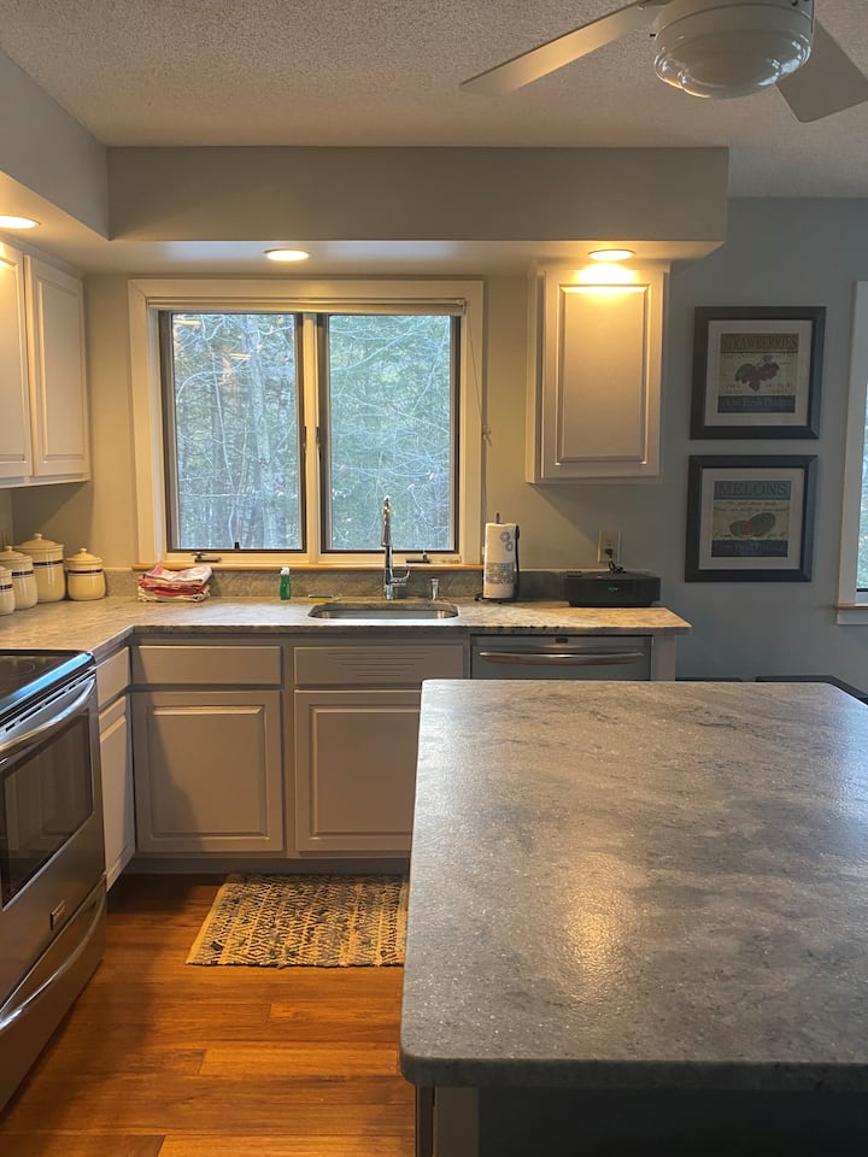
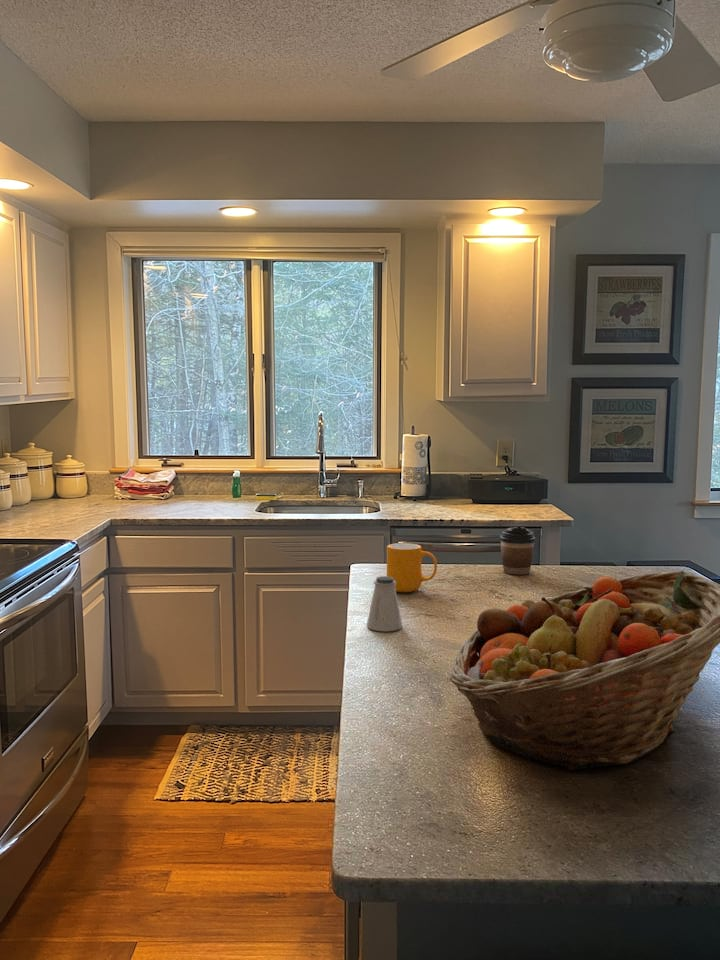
+ fruit basket [449,570,720,772]
+ mug [386,542,438,593]
+ saltshaker [366,575,403,632]
+ coffee cup [499,526,536,575]
